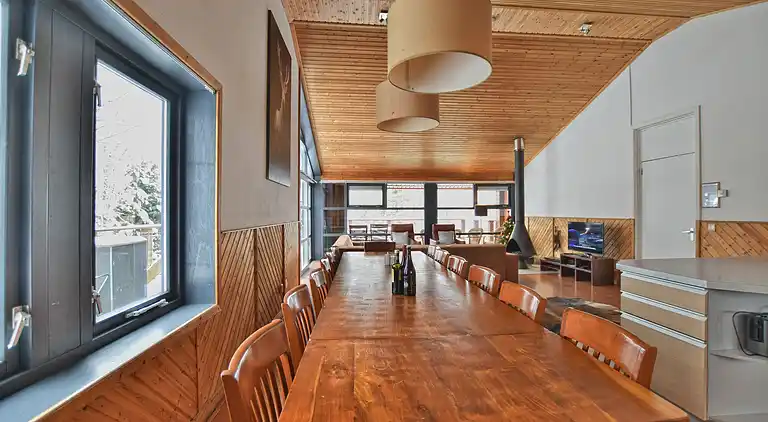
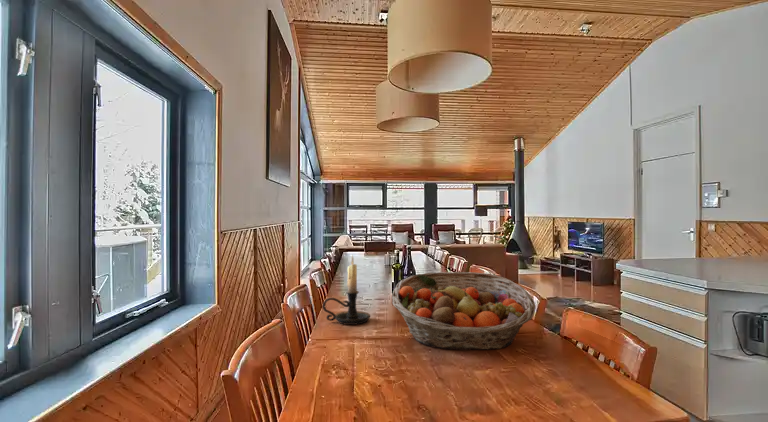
+ fruit basket [391,271,537,351]
+ candle holder [322,254,371,326]
